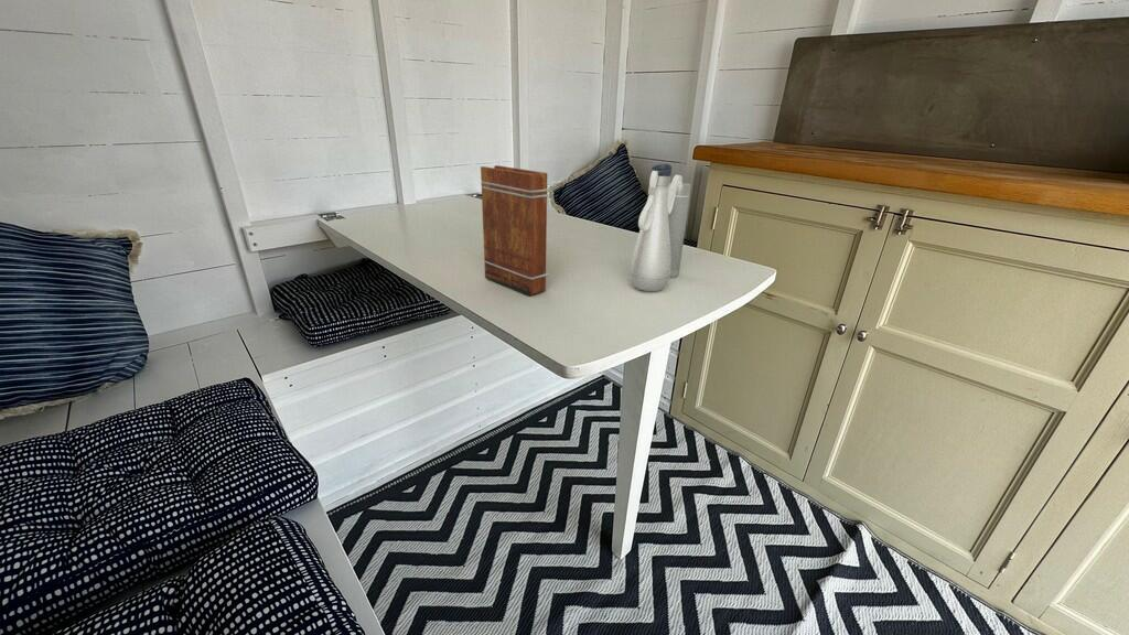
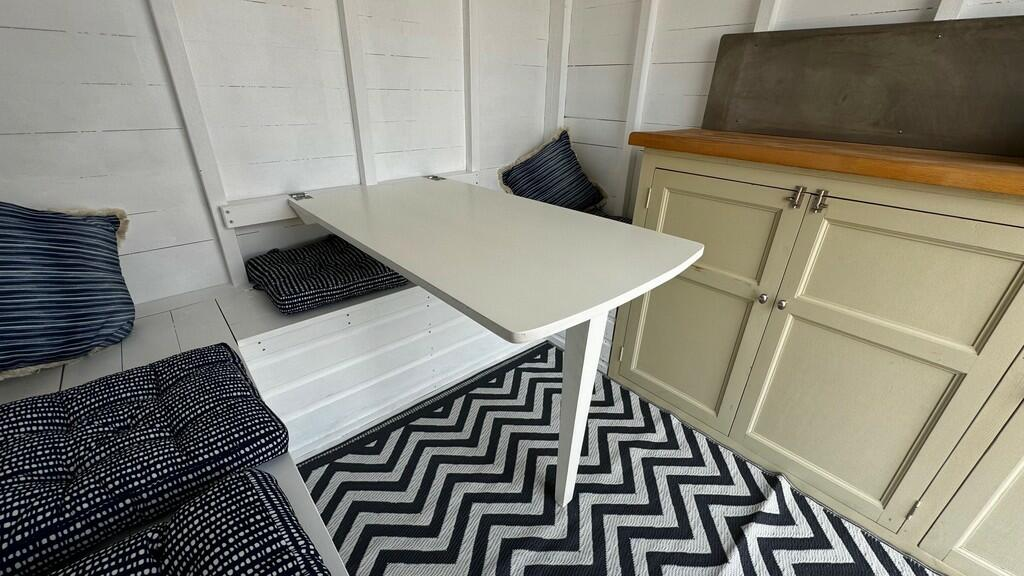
- water bottle [628,163,691,292]
- book [480,164,550,297]
